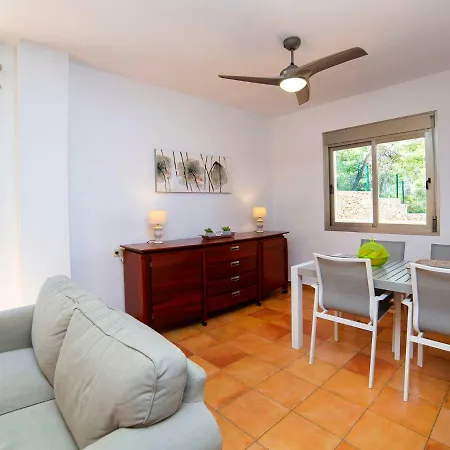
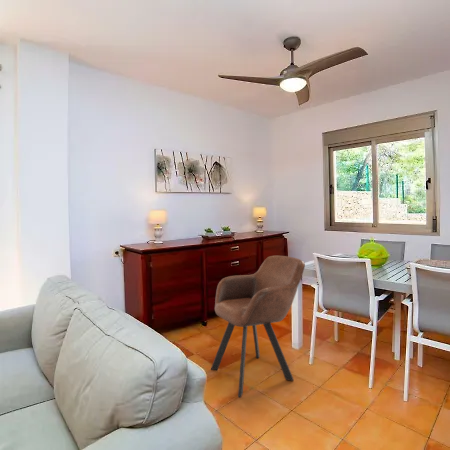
+ armchair [210,255,306,398]
